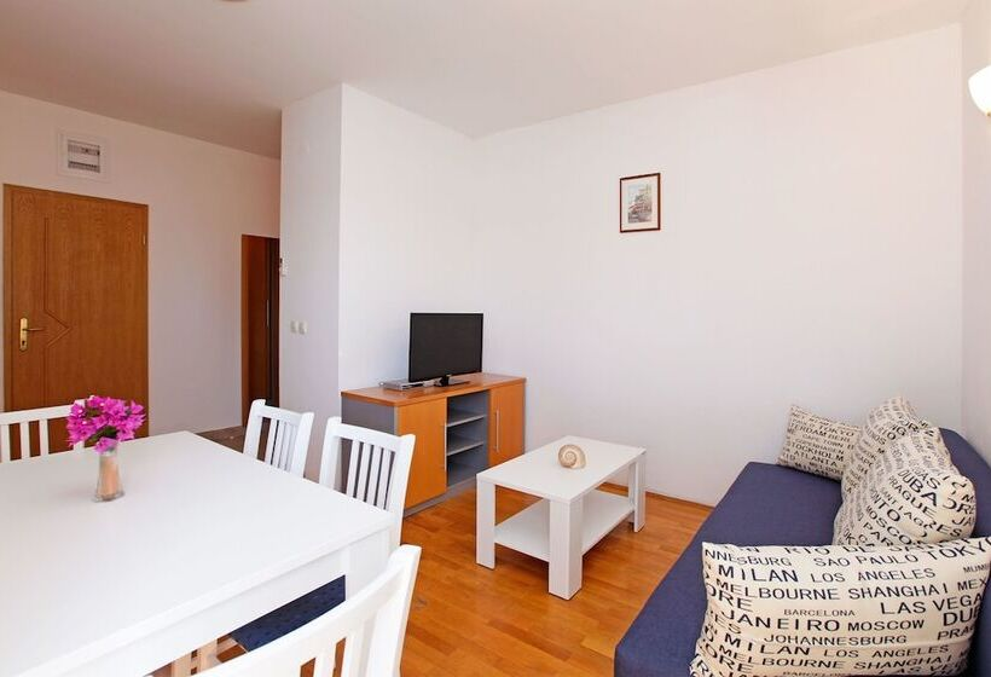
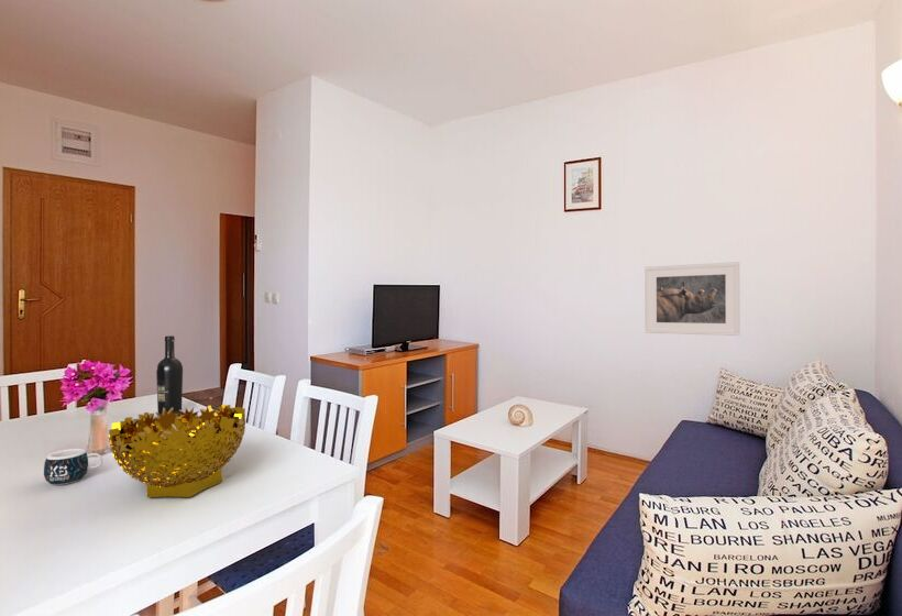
+ wine bottle [155,334,184,416]
+ decorative bowl [108,404,248,498]
+ mug [43,448,103,486]
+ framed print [644,261,740,337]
